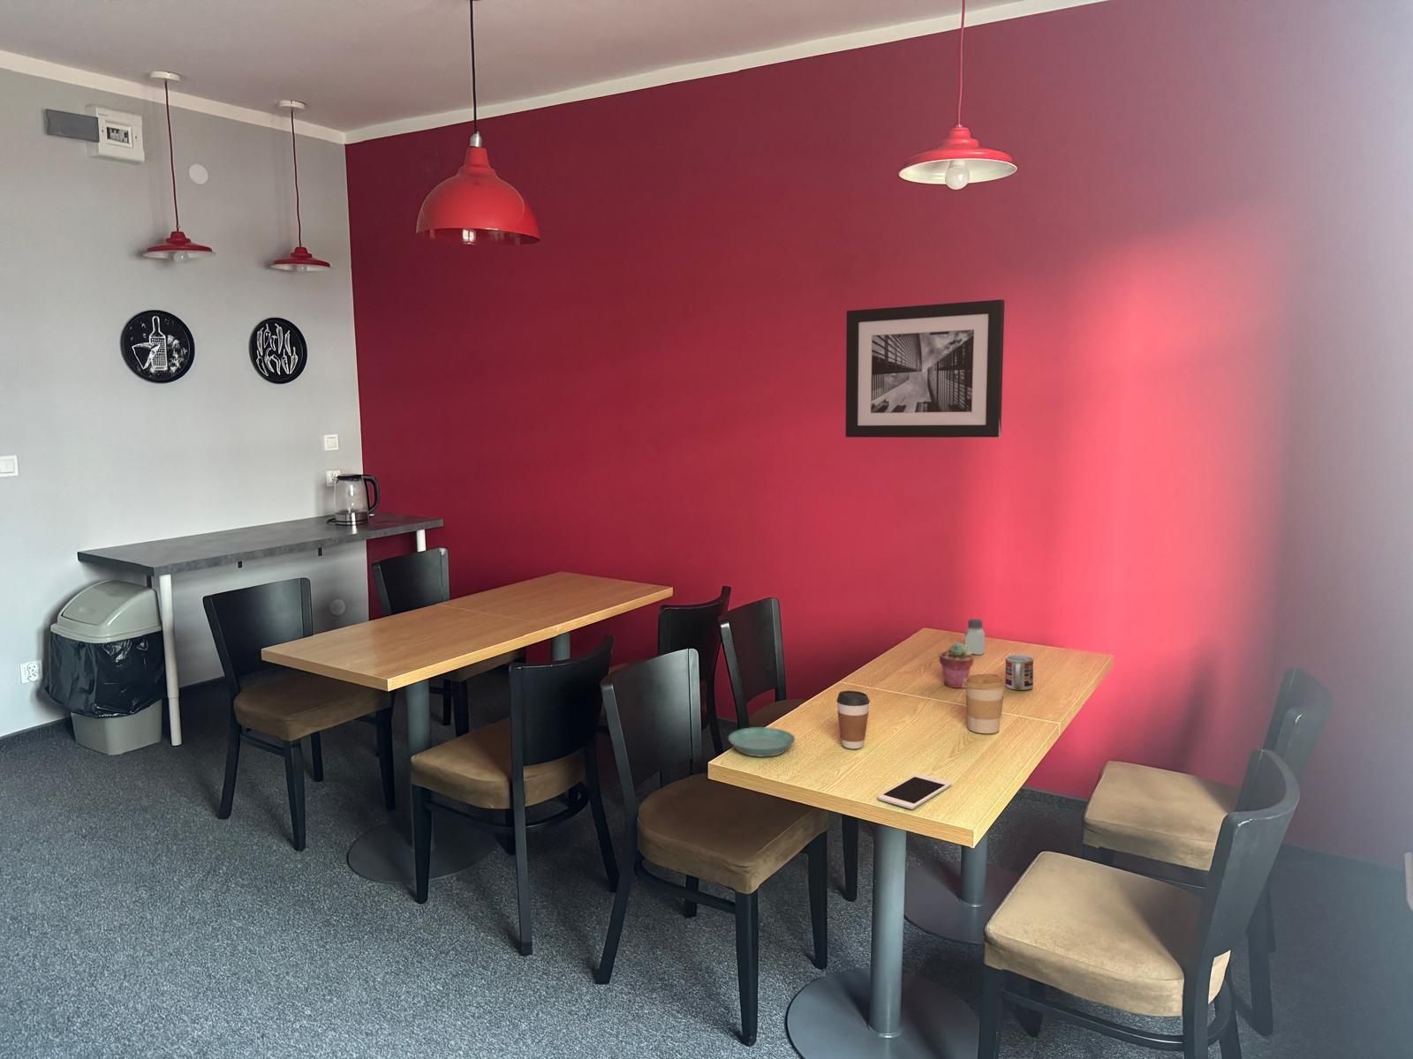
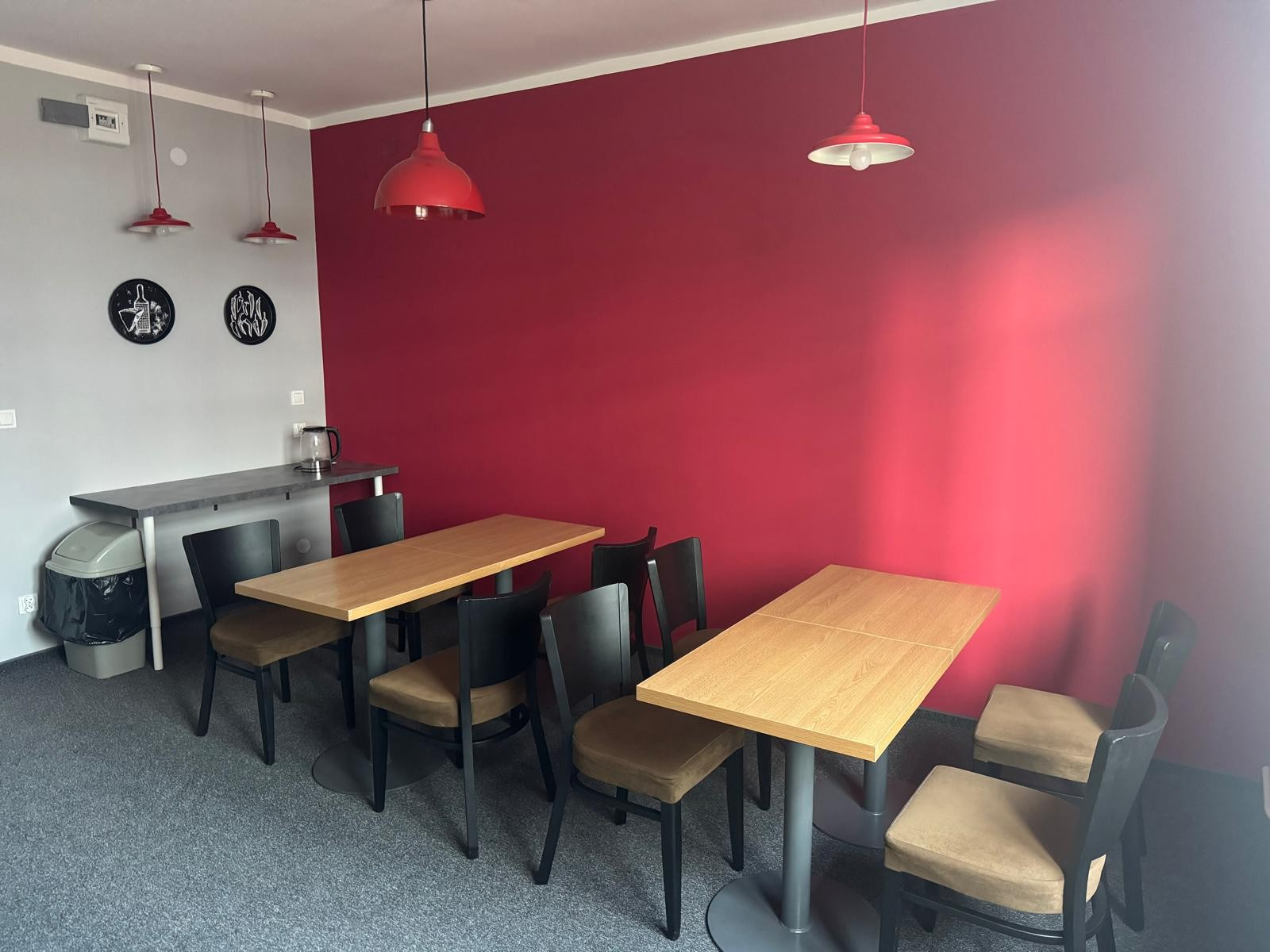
- saucer [728,726,796,758]
- coffee cup [836,690,871,750]
- cell phone [877,773,952,810]
- wall art [846,298,1005,438]
- saltshaker [965,617,986,655]
- cup [1005,654,1034,691]
- potted succulent [939,642,975,690]
- coffee cup [964,673,1006,734]
